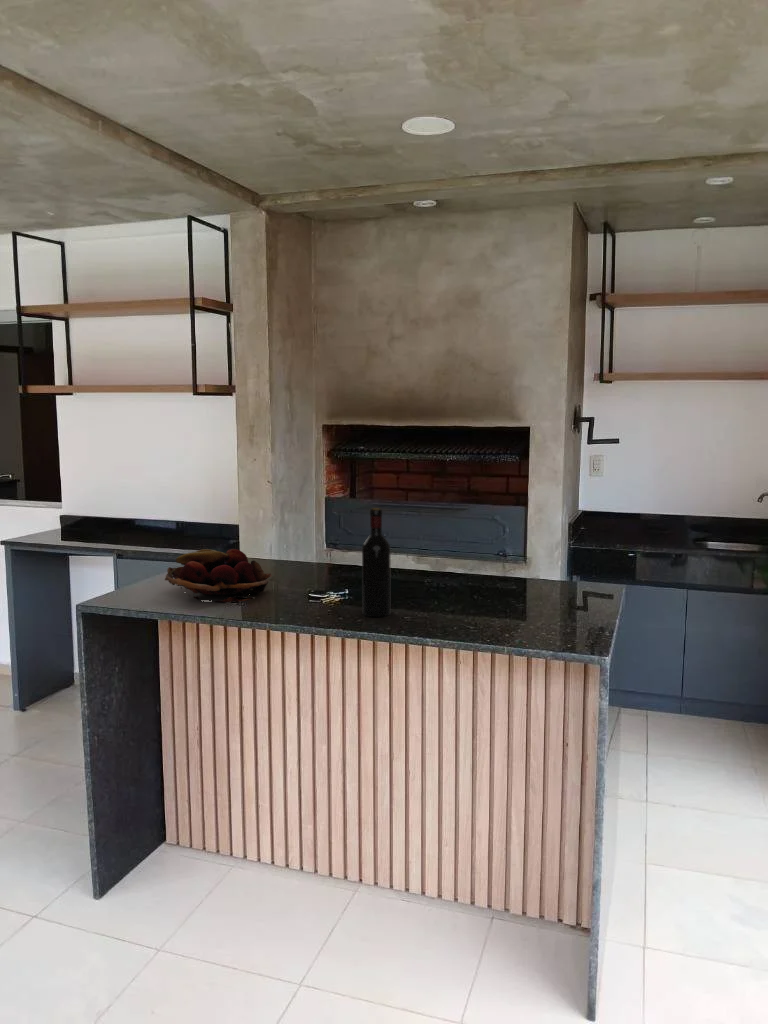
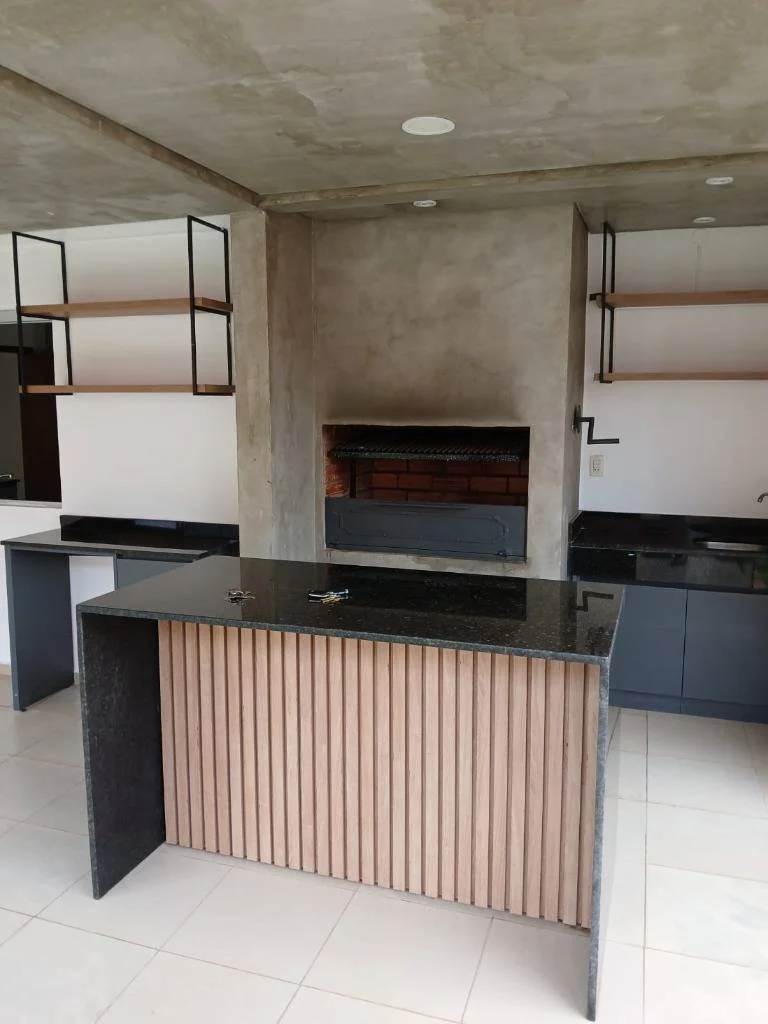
- wine bottle [361,507,391,618]
- fruit basket [164,548,273,603]
